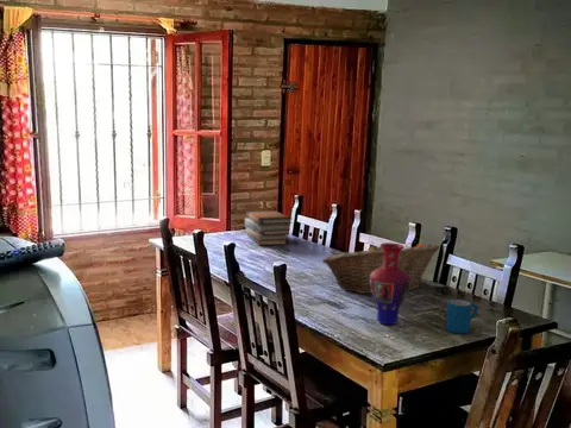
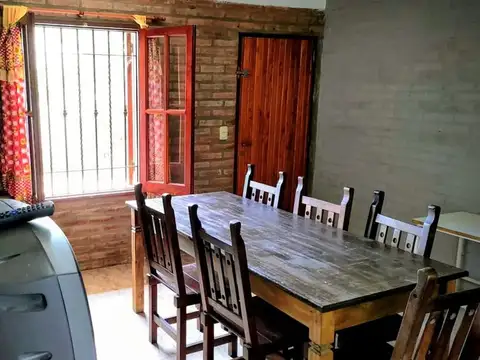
- mug [445,298,479,334]
- vase [370,241,410,326]
- fruit basket [321,240,441,295]
- book stack [244,209,293,246]
